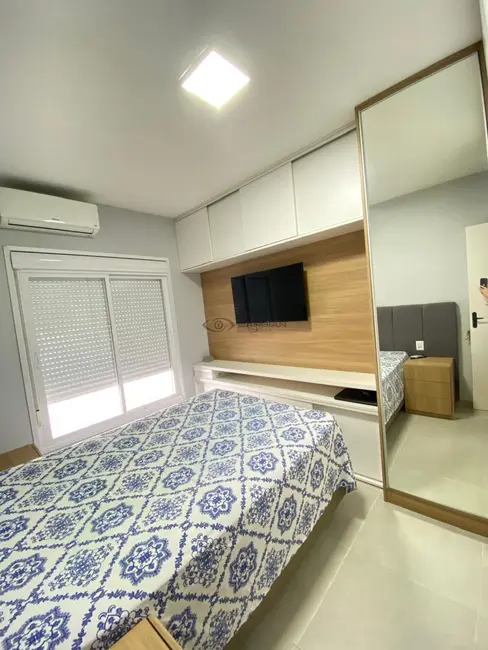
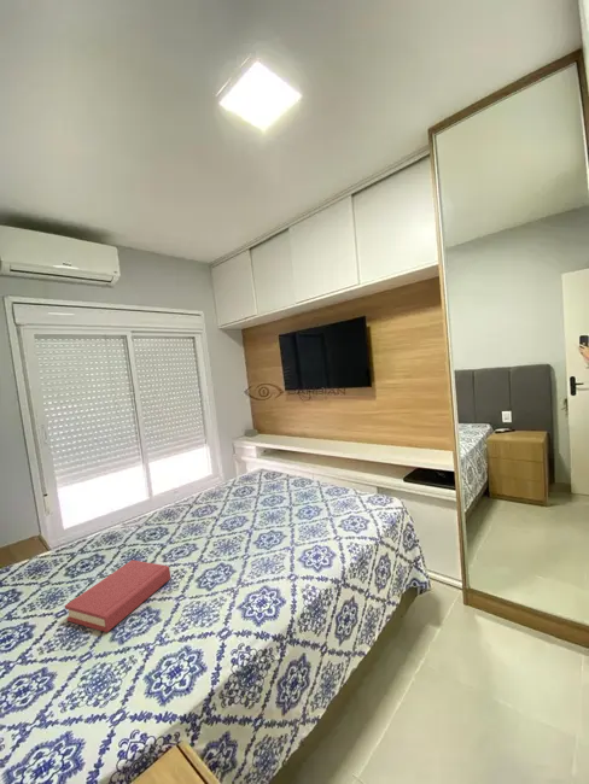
+ hardback book [64,558,171,633]
